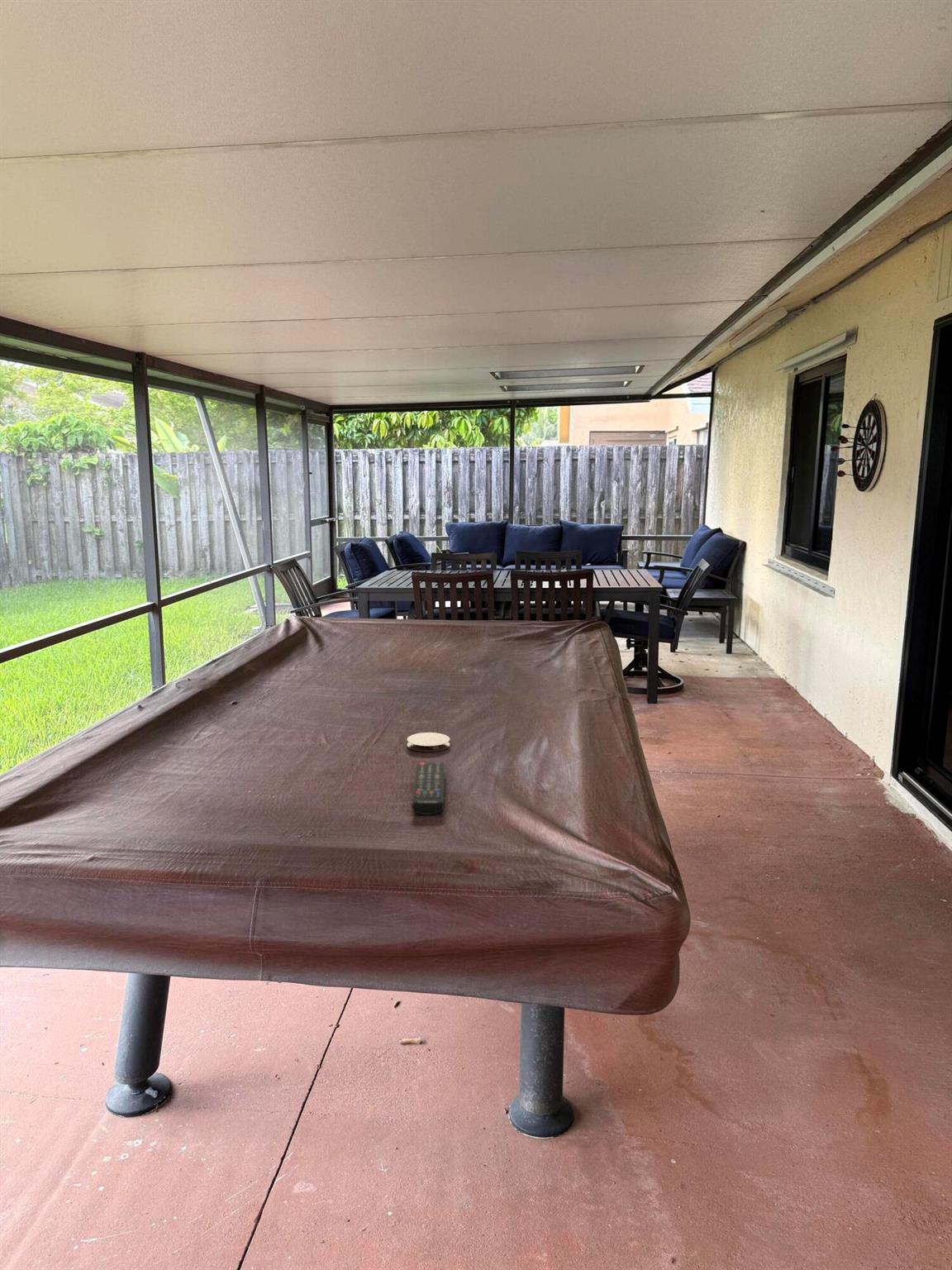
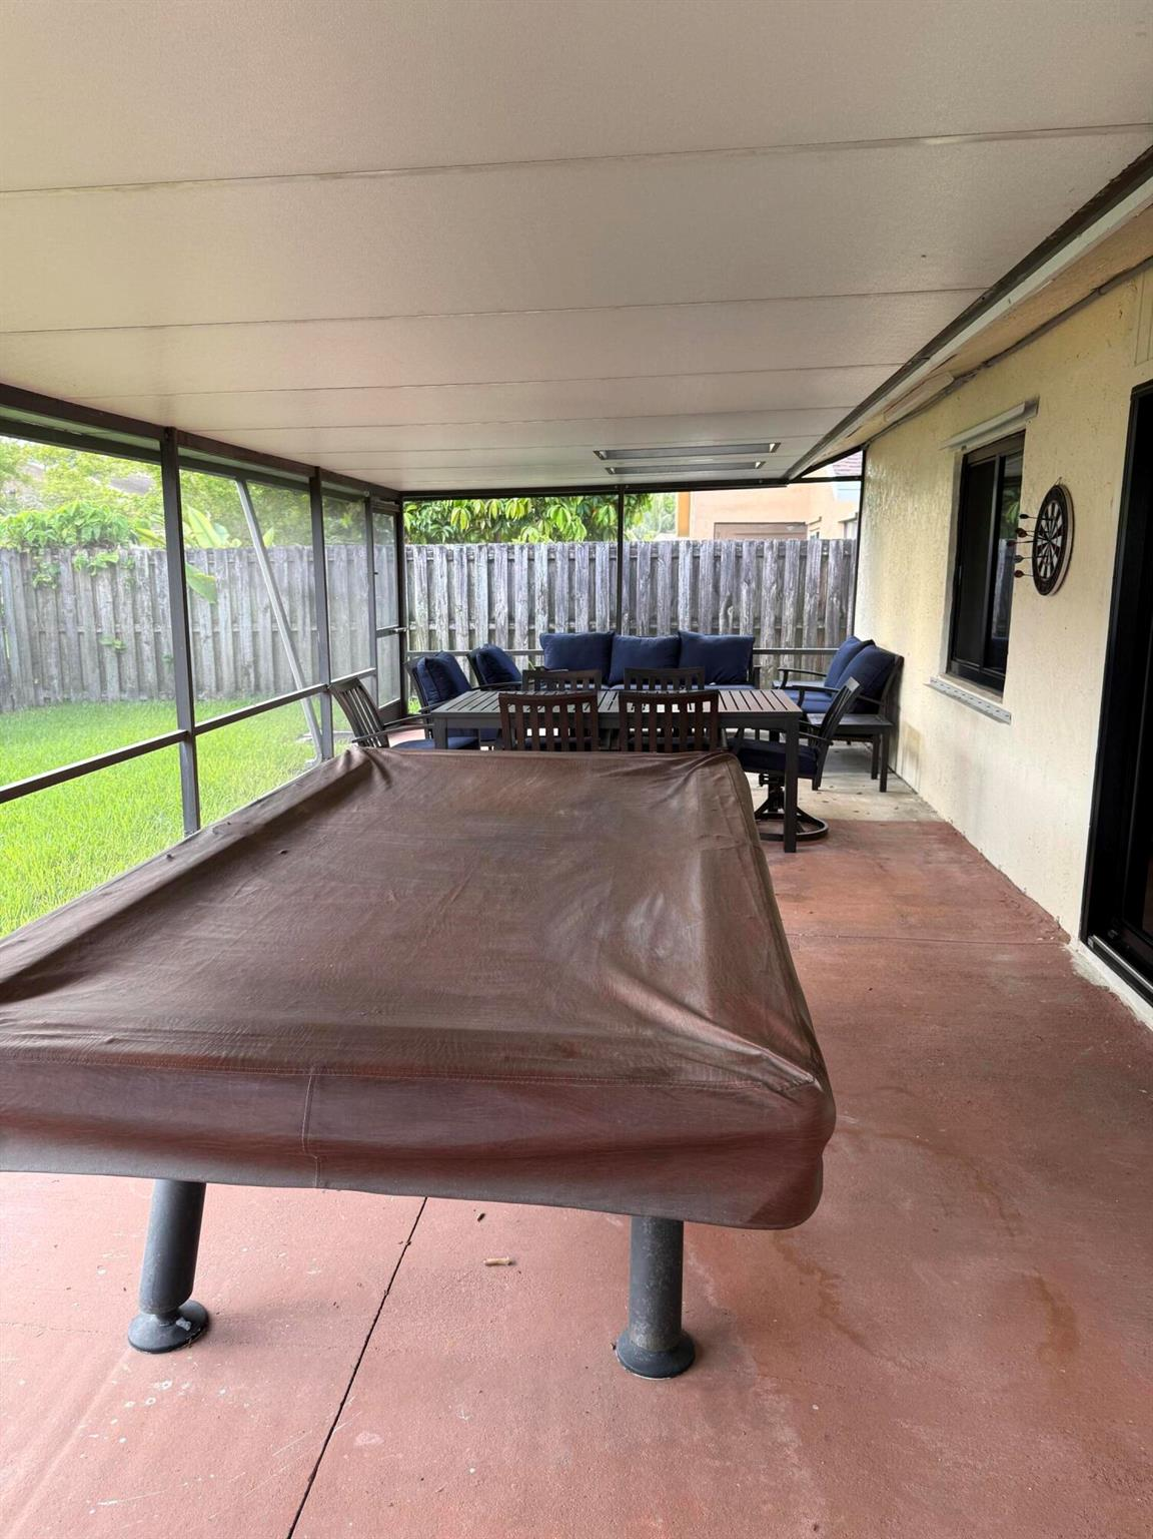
- remote control [411,762,445,816]
- coaster [407,732,450,752]
